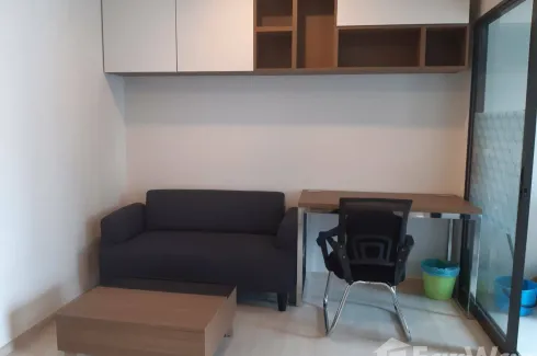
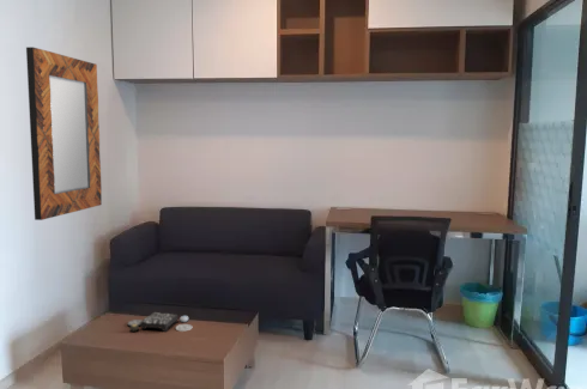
+ board game [126,311,193,333]
+ home mirror [25,45,103,221]
